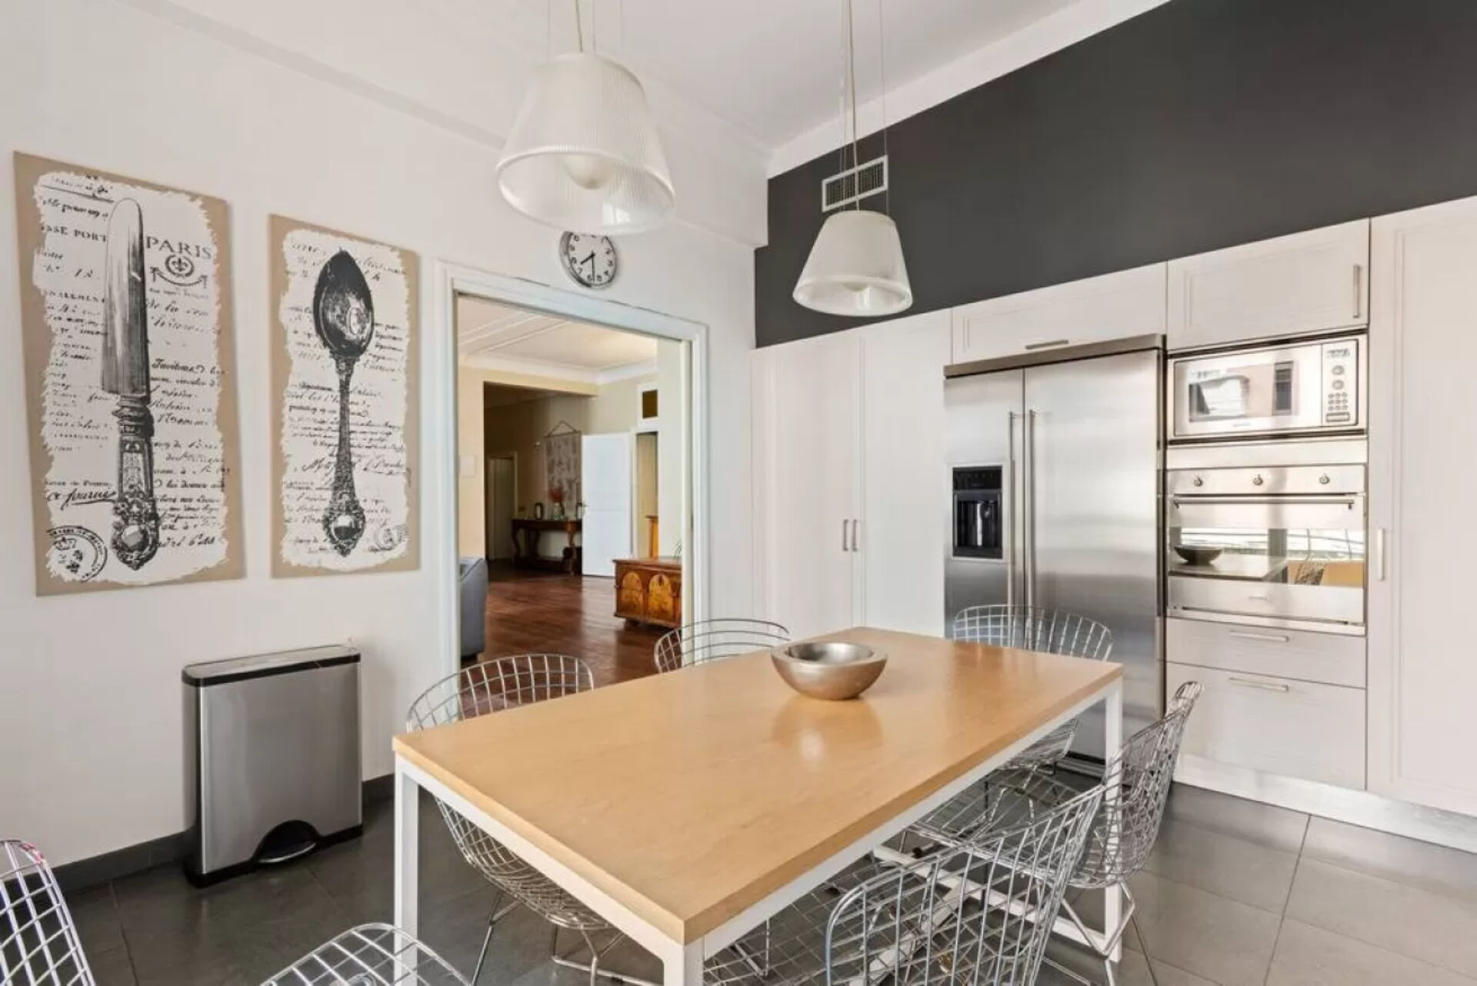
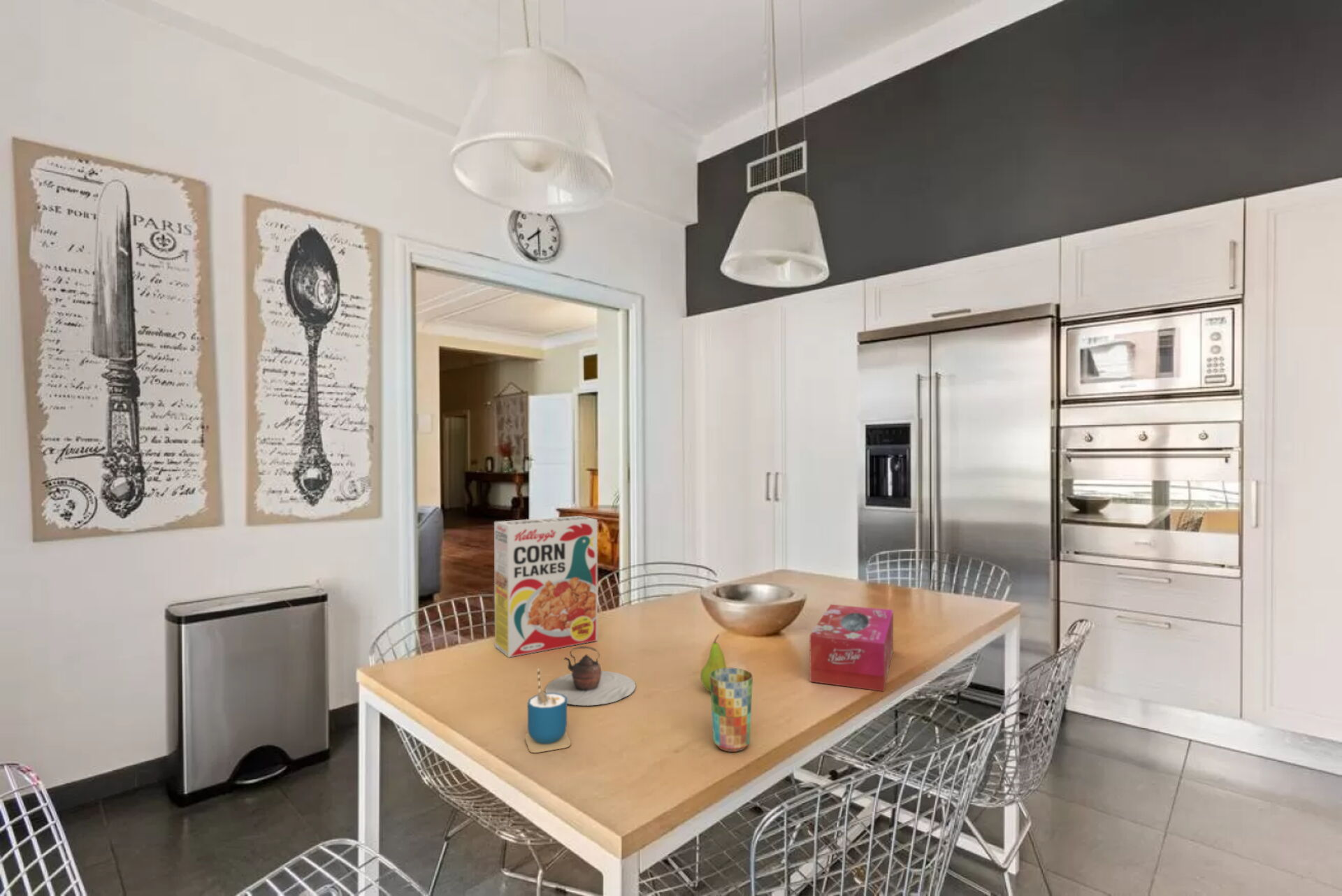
+ cup [710,667,753,753]
+ fruit [700,634,728,693]
+ cup [524,667,571,753]
+ teapot [544,646,637,706]
+ tissue box [809,604,894,693]
+ cereal box [493,515,598,658]
